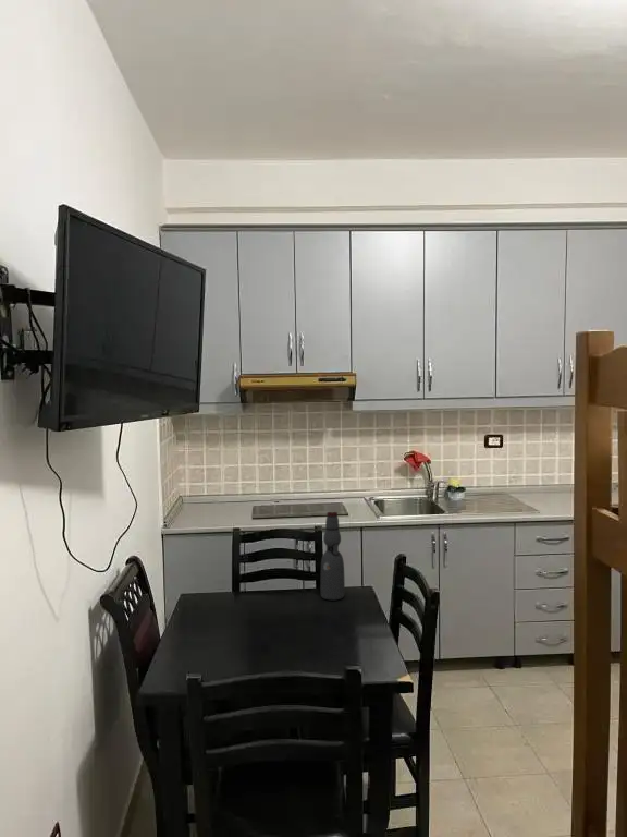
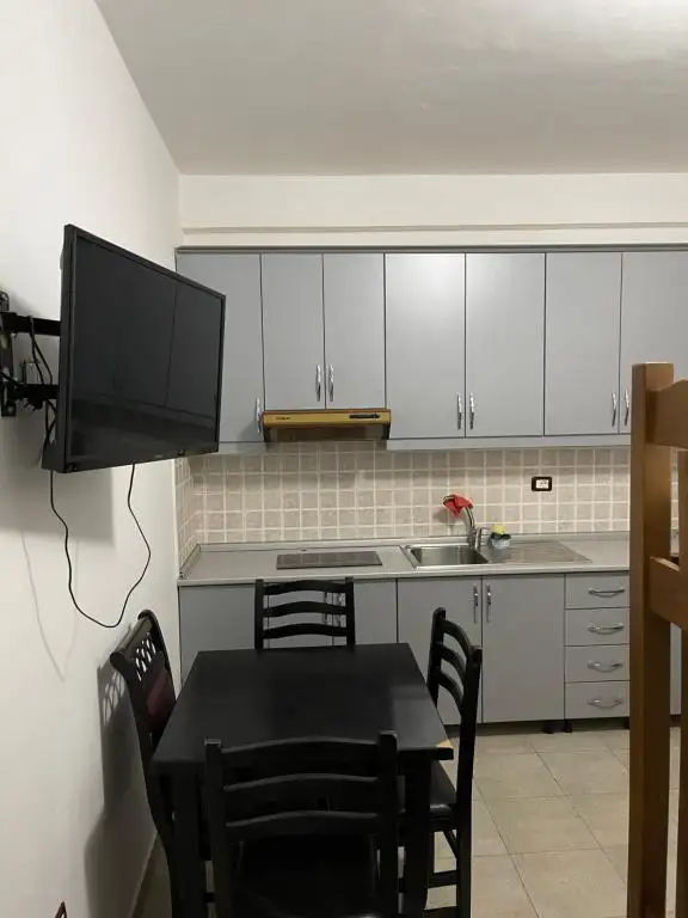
- bottle [320,511,346,602]
